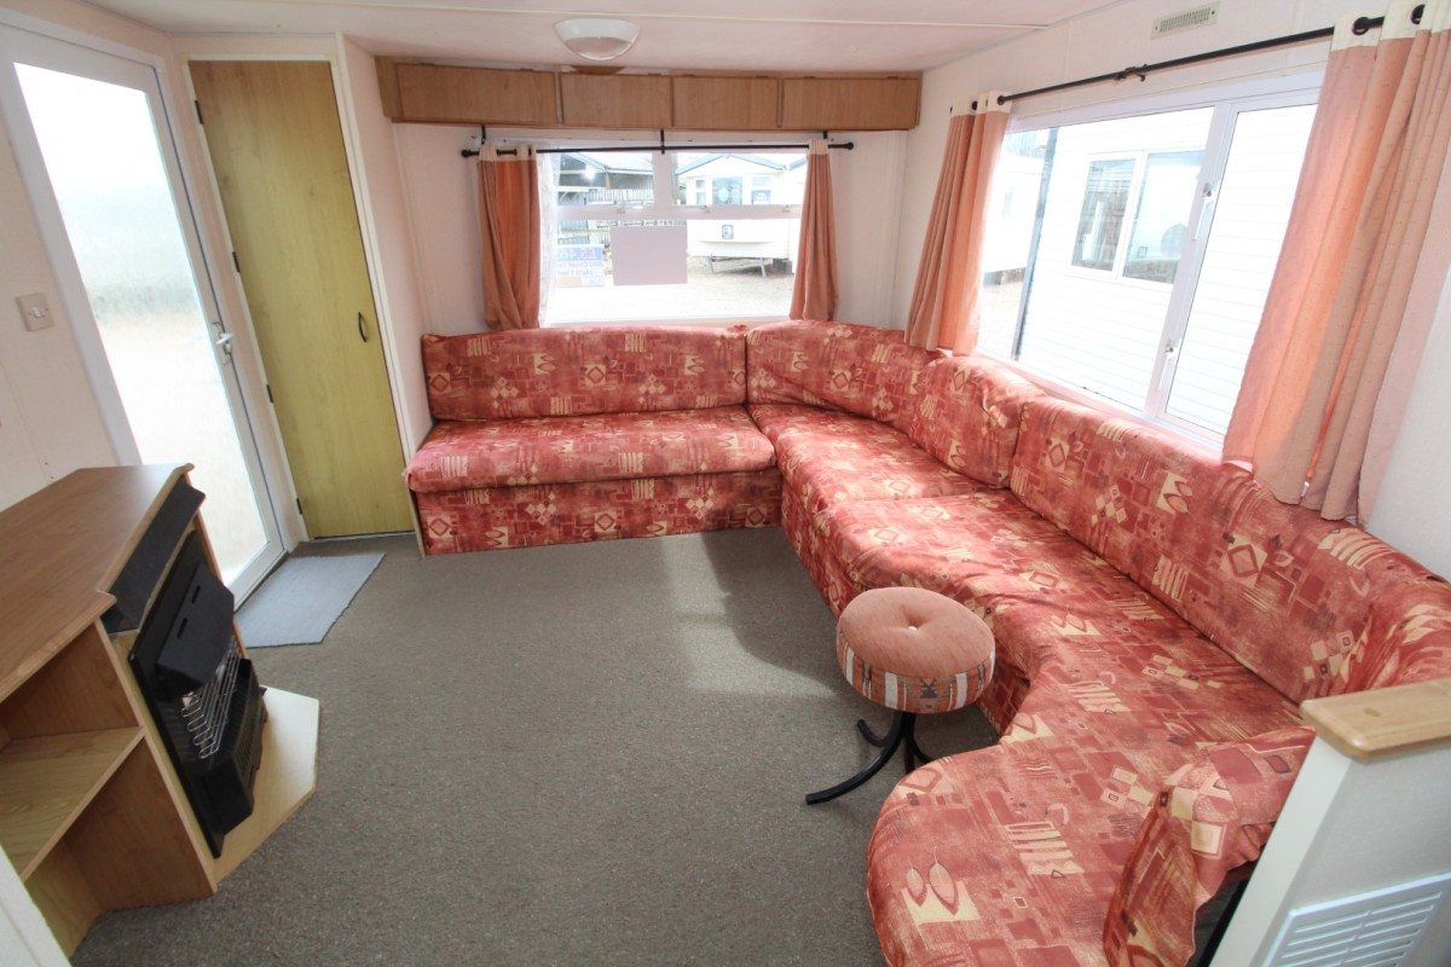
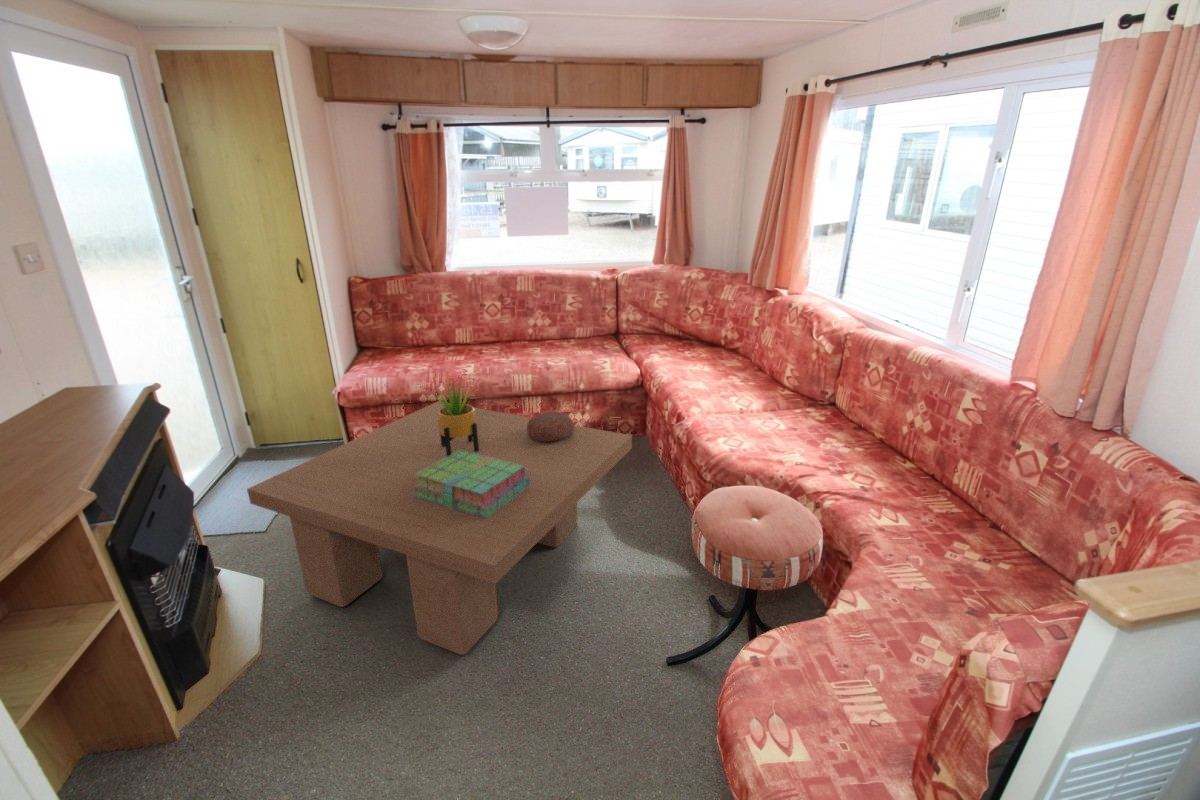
+ decorative bowl [527,410,575,442]
+ stack of books [413,450,529,518]
+ potted plant [432,377,479,457]
+ coffee table [246,400,633,656]
